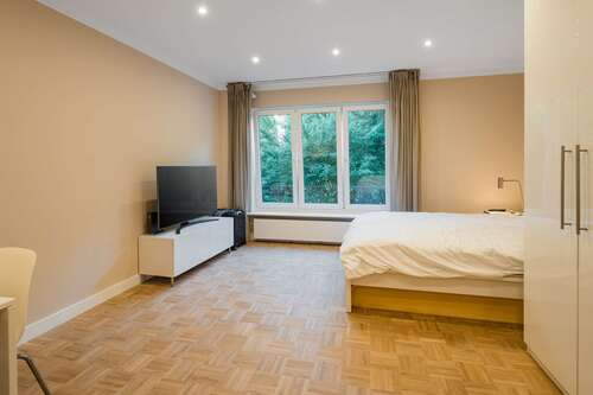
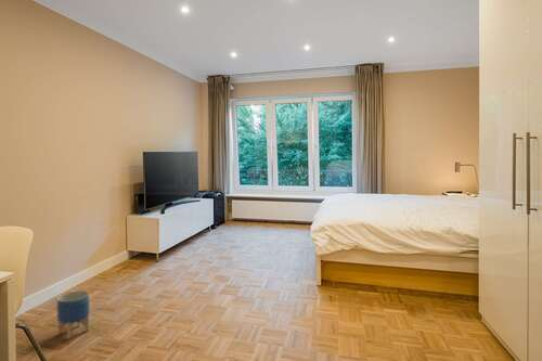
+ planter [56,289,91,340]
